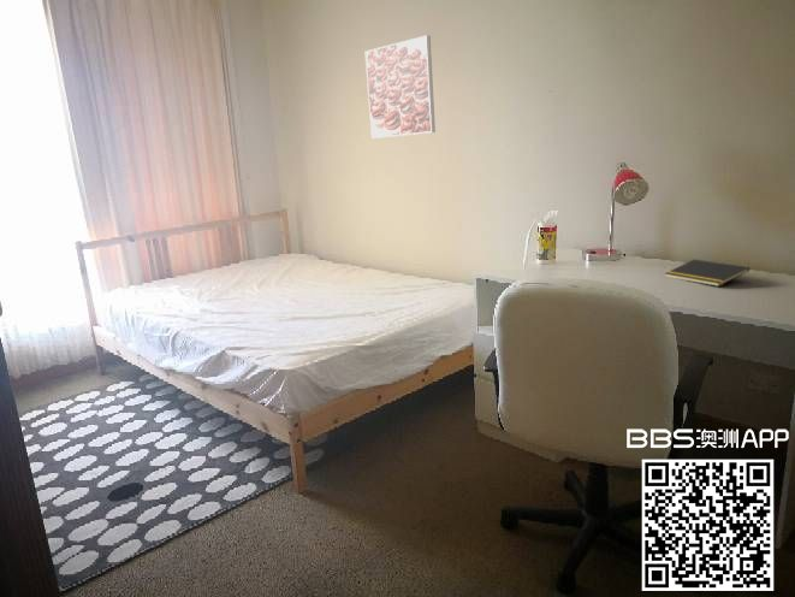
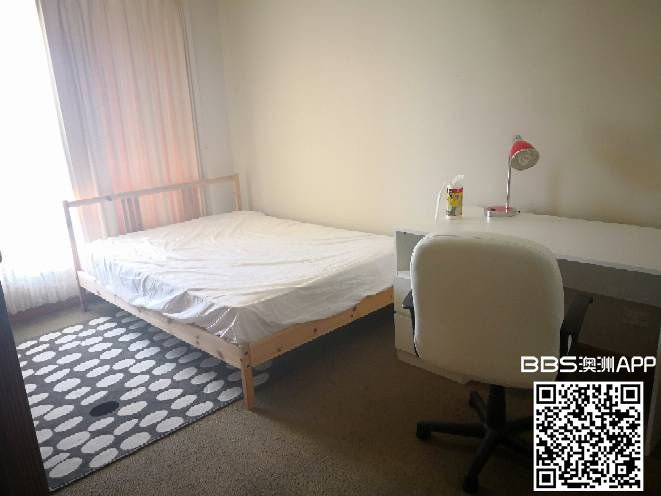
- notepad [664,259,750,288]
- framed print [364,34,437,140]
